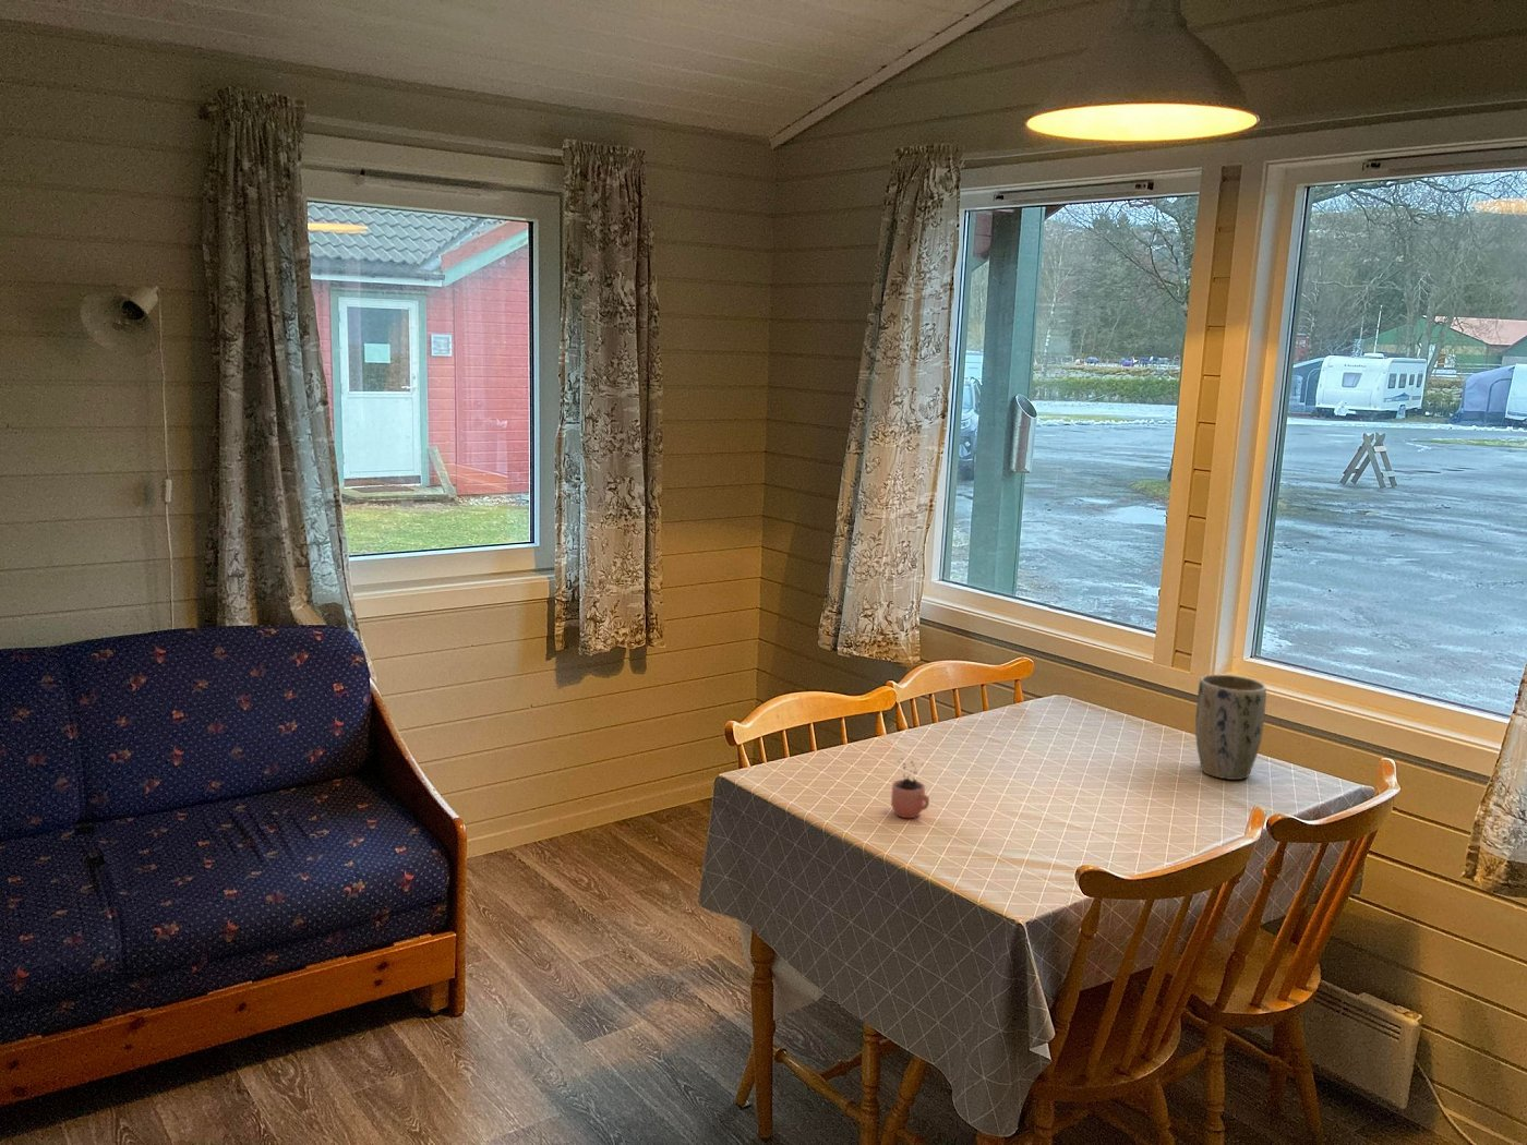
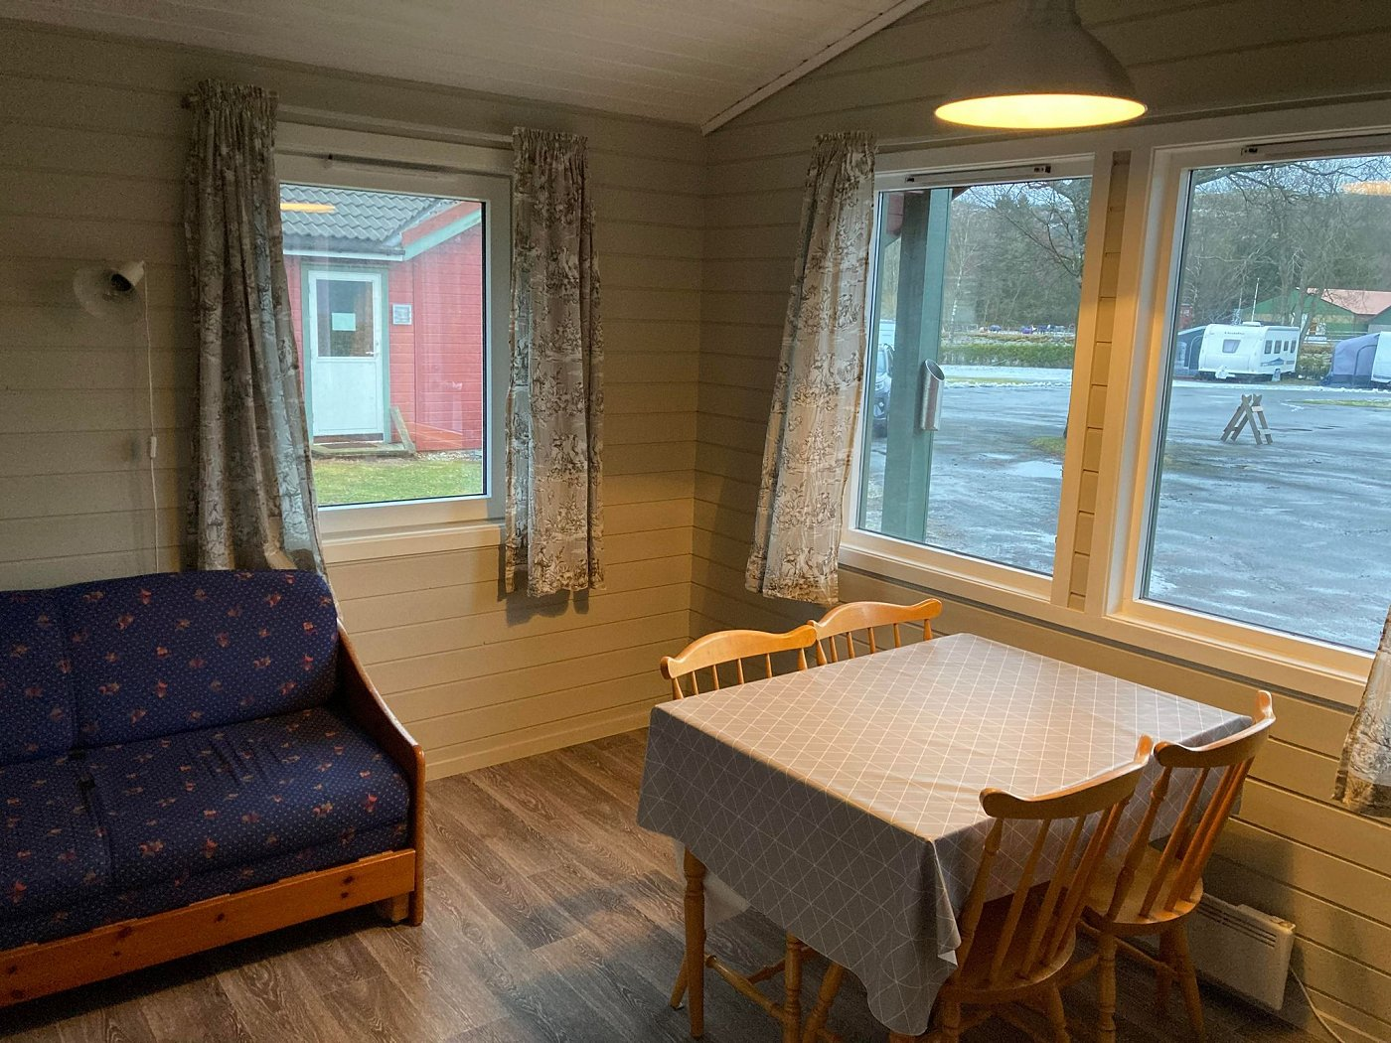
- cocoa [890,757,931,819]
- plant pot [1194,674,1267,781]
